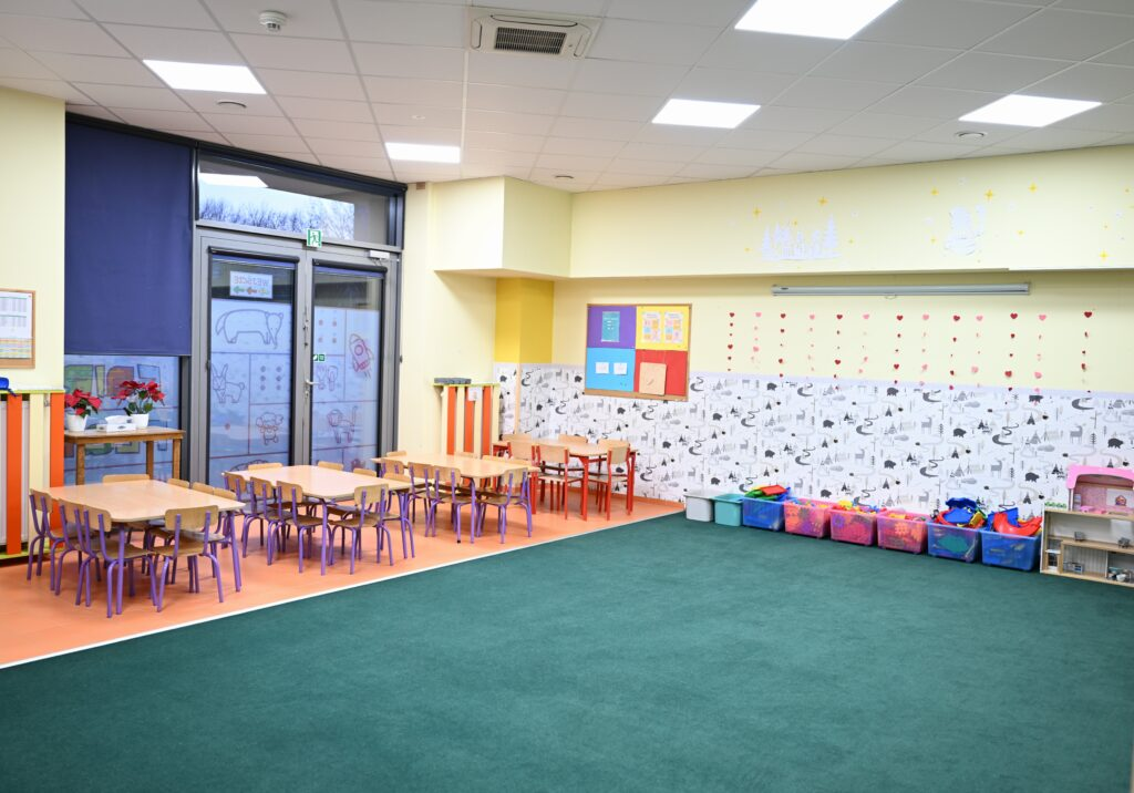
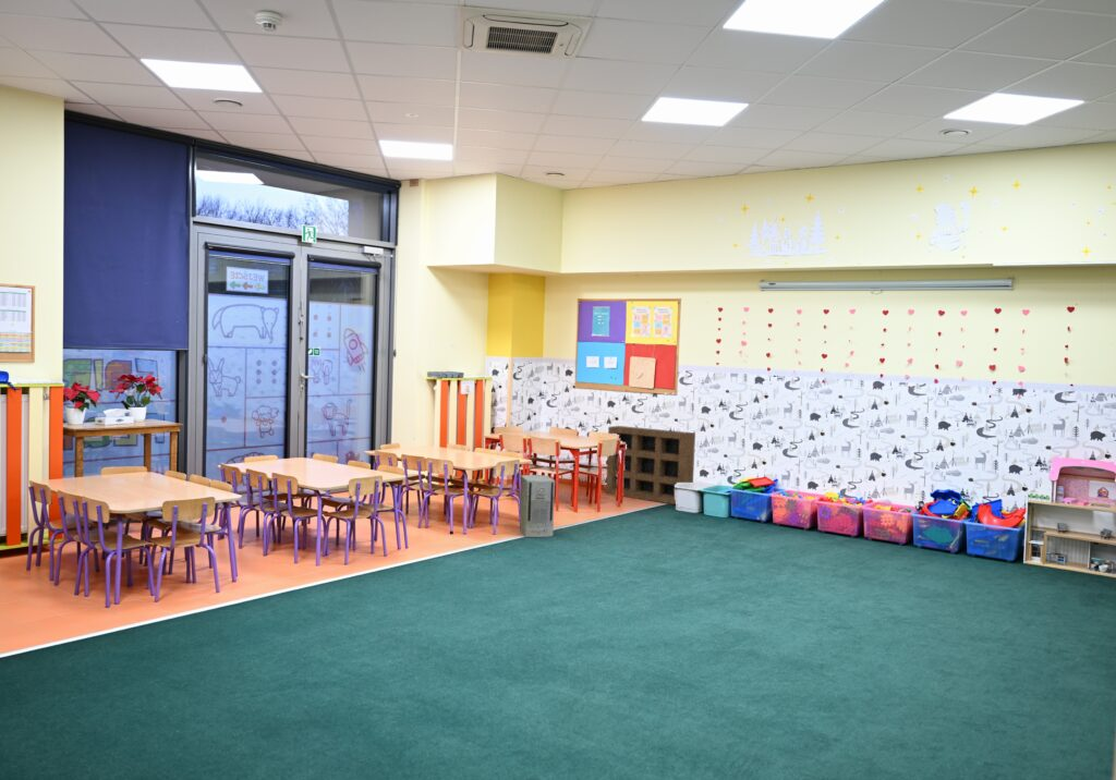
+ air purifier [519,474,556,538]
+ shelving unit [605,425,696,505]
